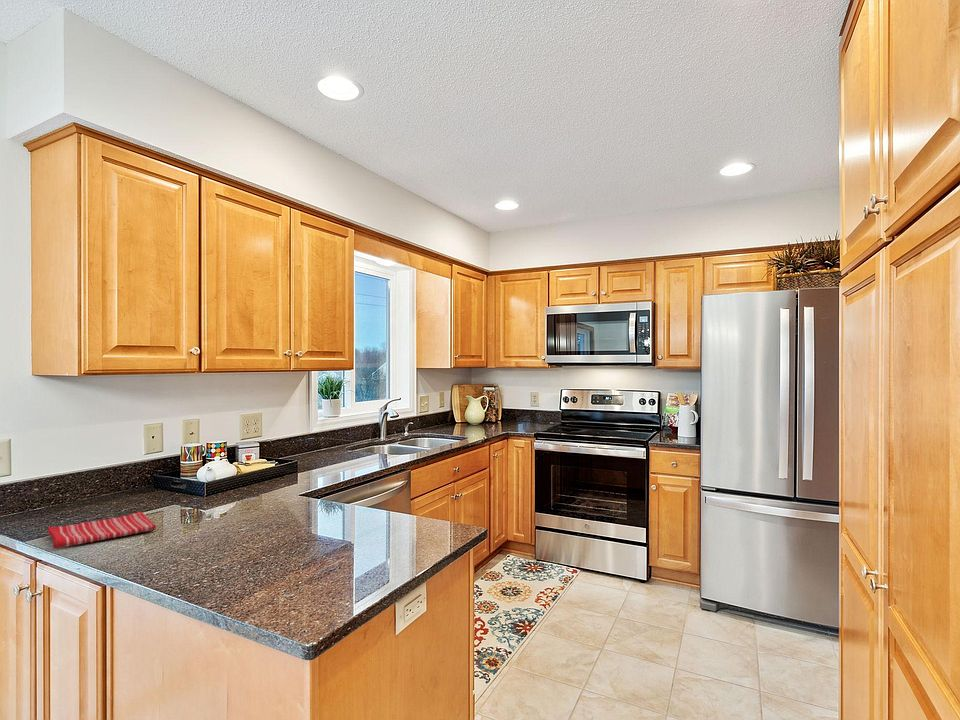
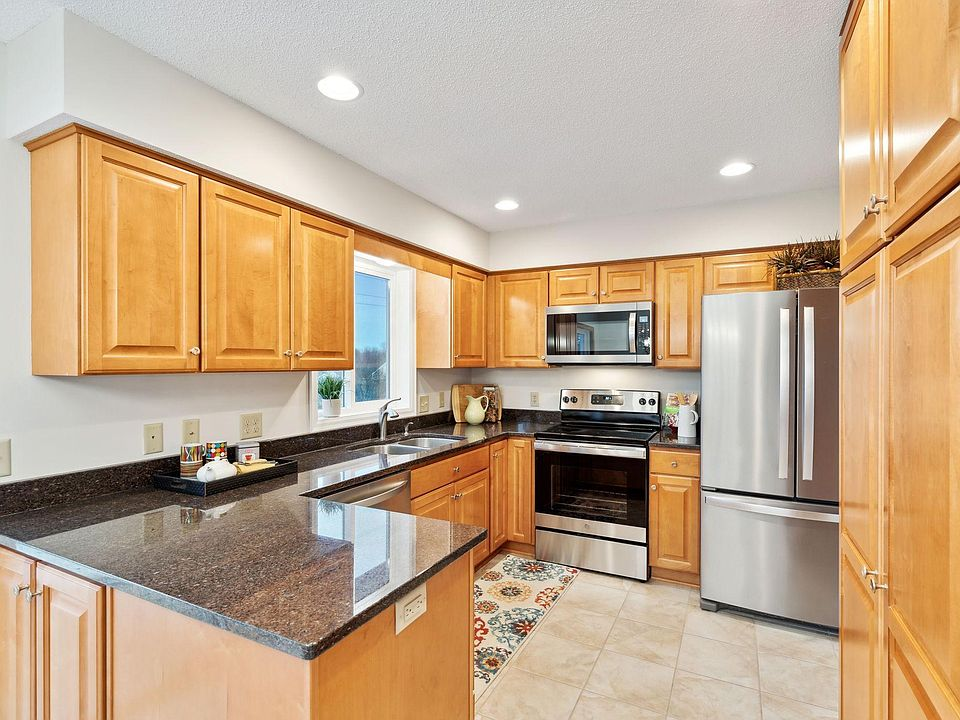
- dish towel [47,511,157,550]
